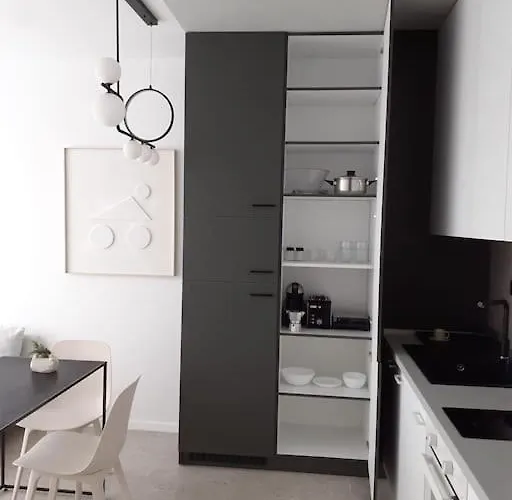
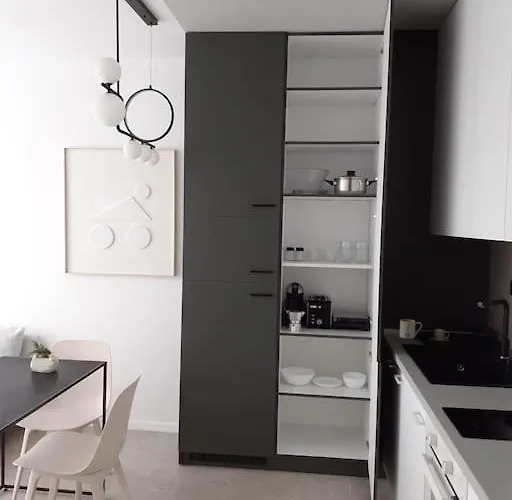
+ mug [399,318,423,340]
